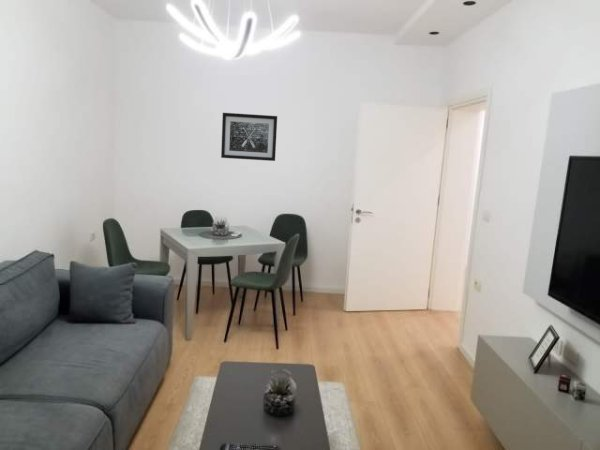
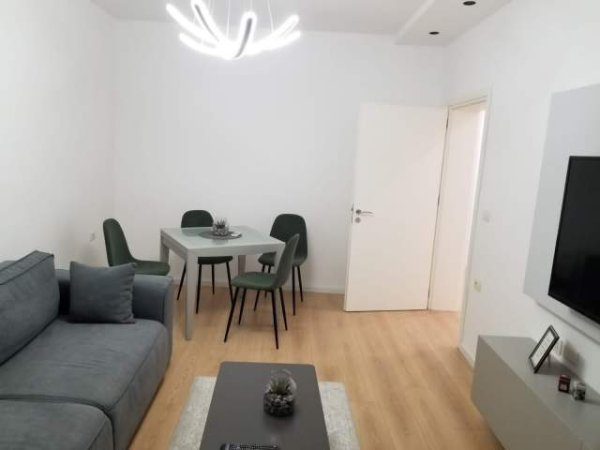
- wall art [220,112,278,162]
